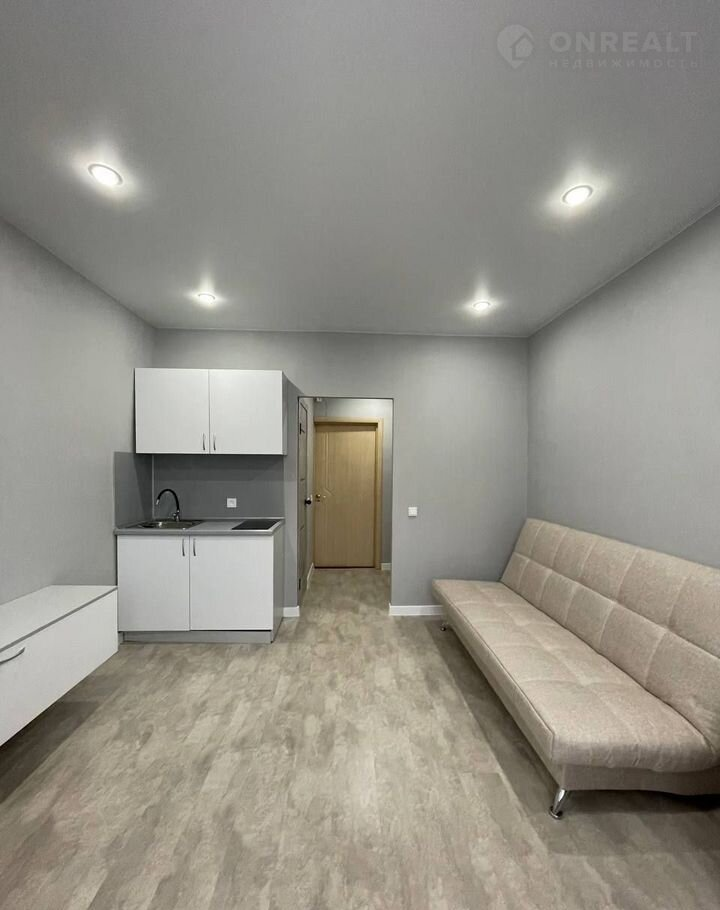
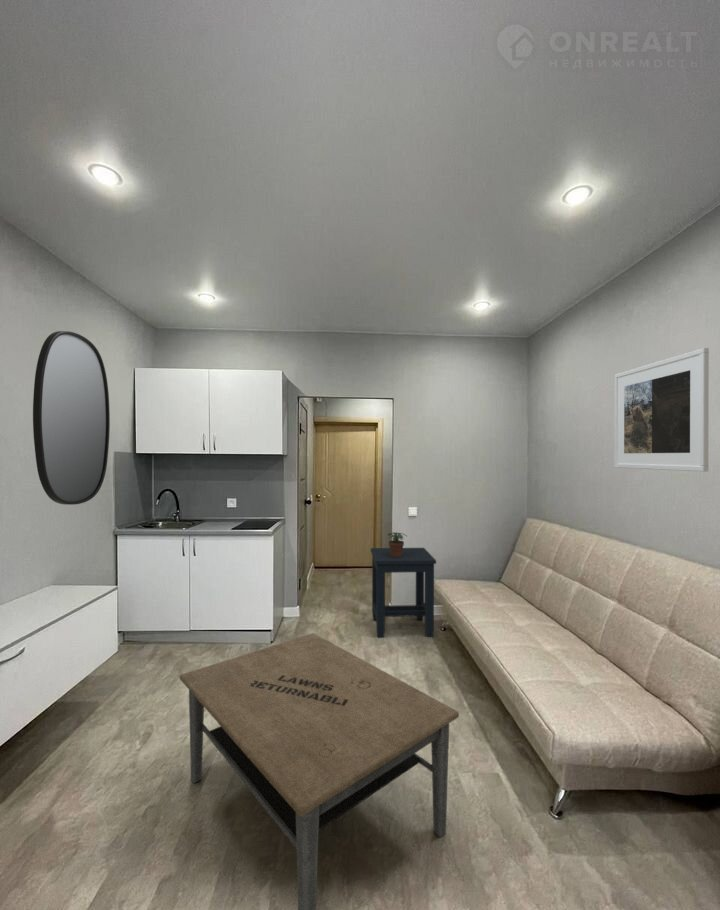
+ side table [370,547,437,639]
+ potted plant [387,531,408,557]
+ home mirror [32,330,111,506]
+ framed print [613,347,710,473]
+ coffee table [179,632,460,910]
